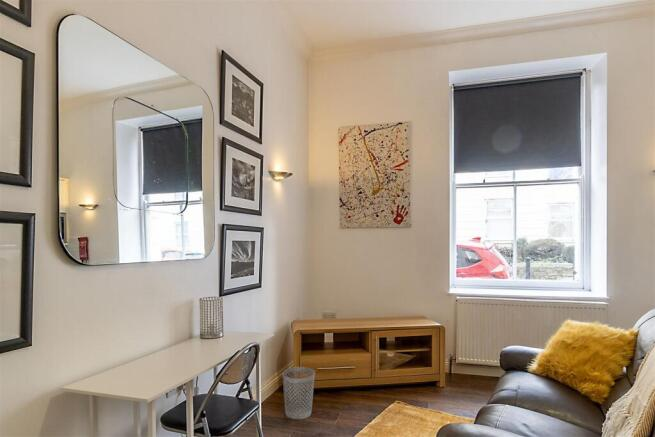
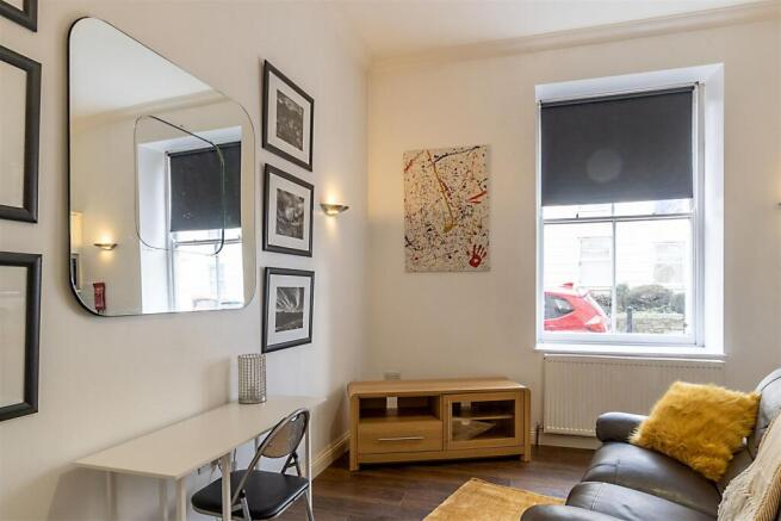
- wastebasket [282,366,316,420]
